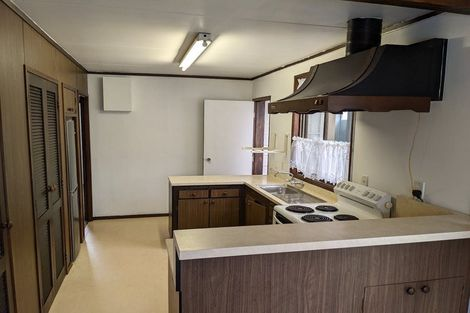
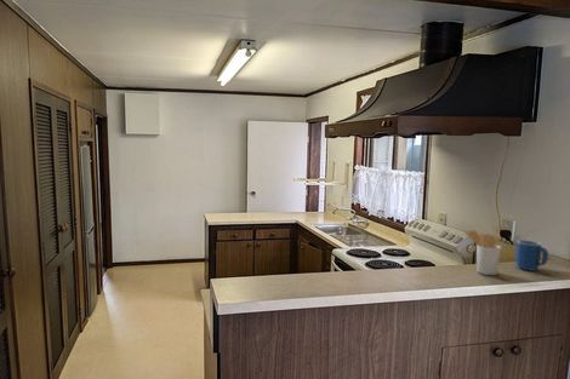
+ utensil holder [464,229,502,276]
+ mug [514,239,549,272]
